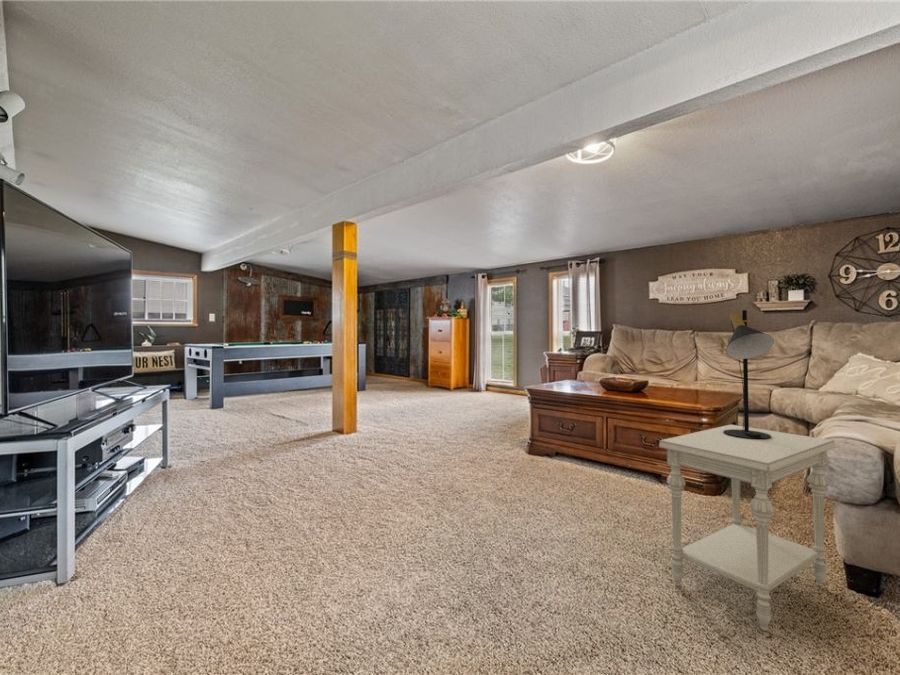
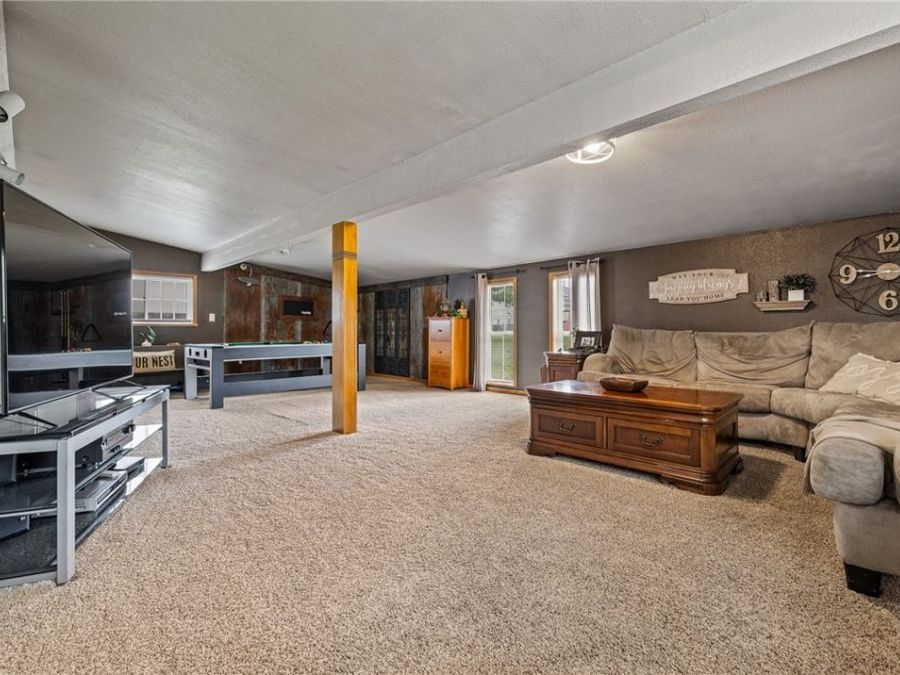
- table lamp [723,309,775,440]
- side table [658,423,836,632]
